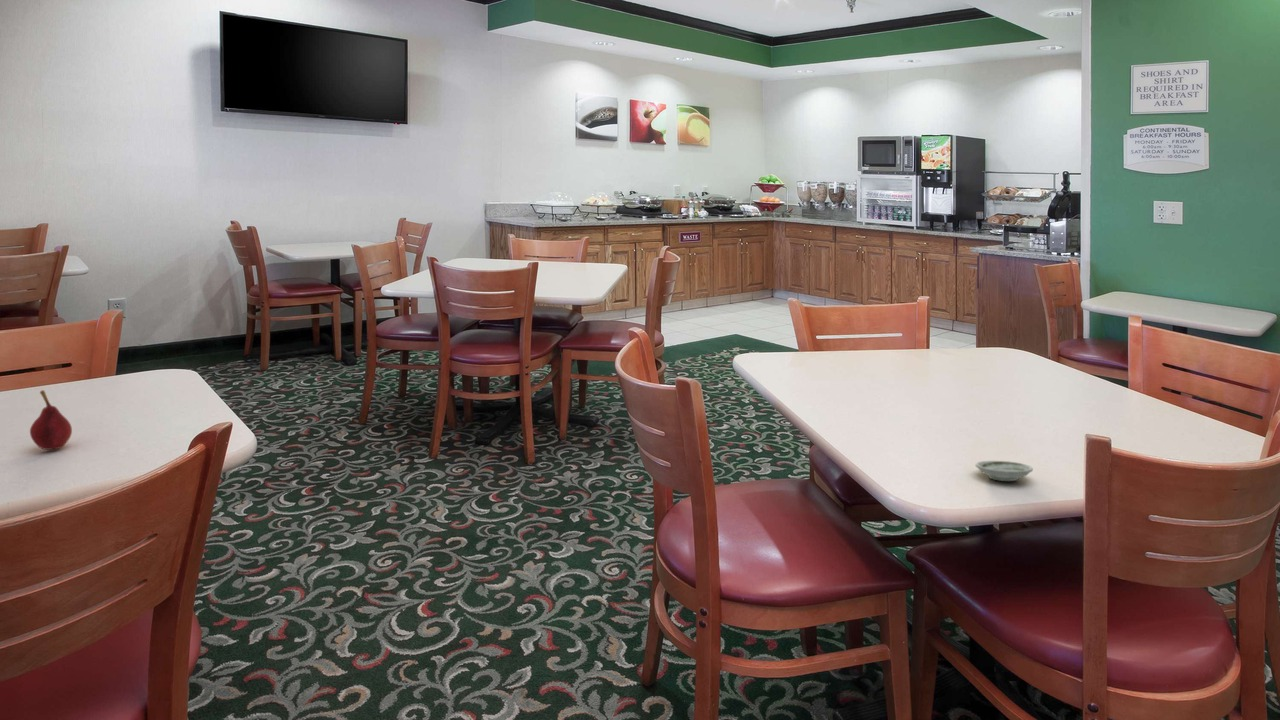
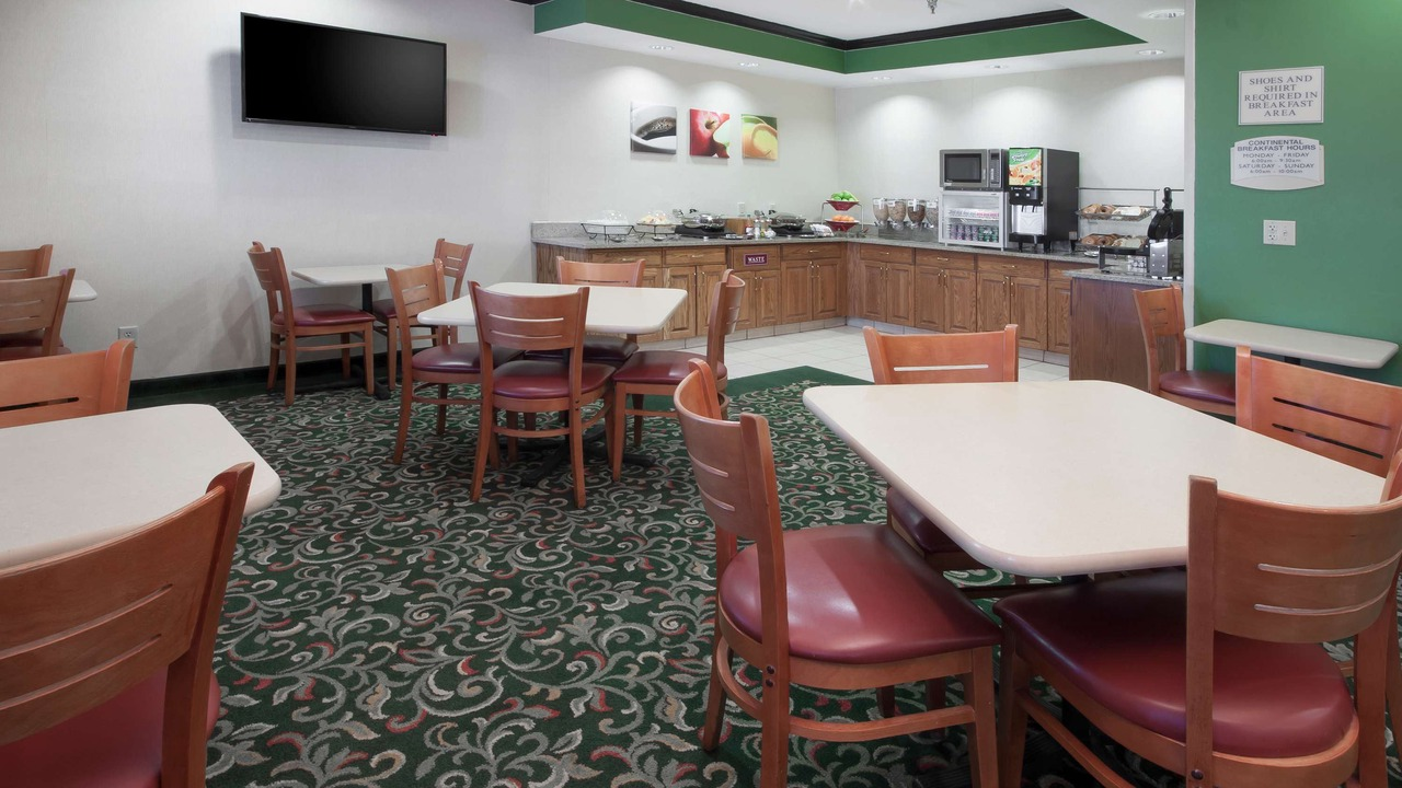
- saucer [974,460,1034,482]
- fruit [29,389,73,451]
